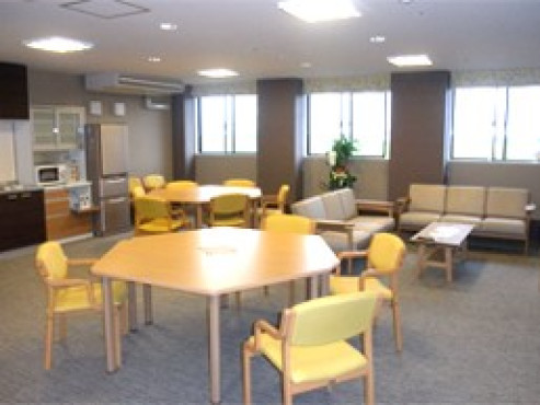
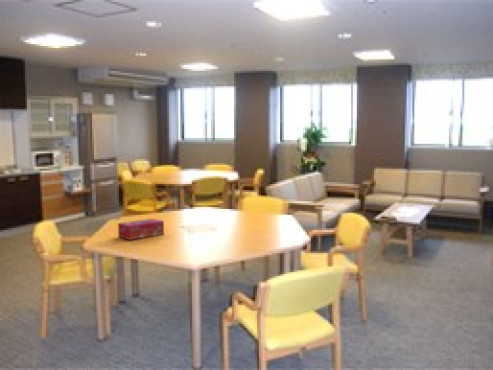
+ tissue box [117,218,165,241]
